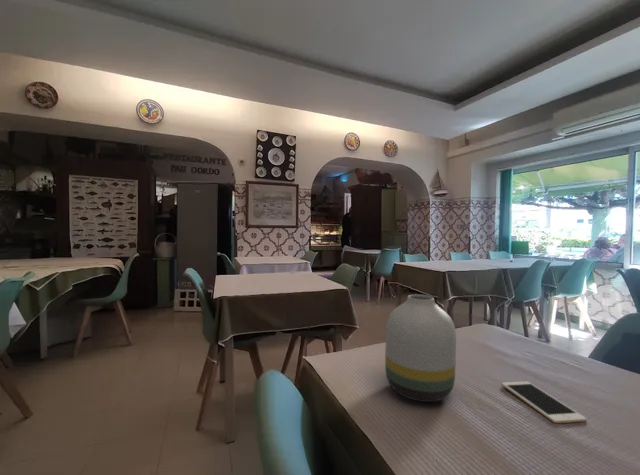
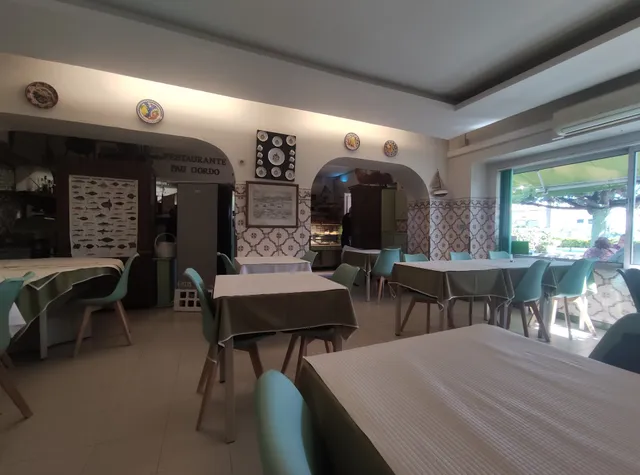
- cell phone [501,380,587,424]
- vase [384,294,457,403]
